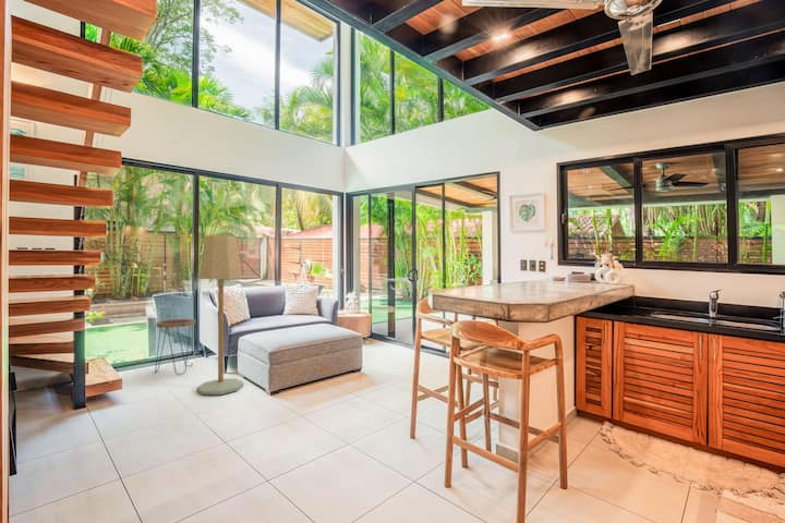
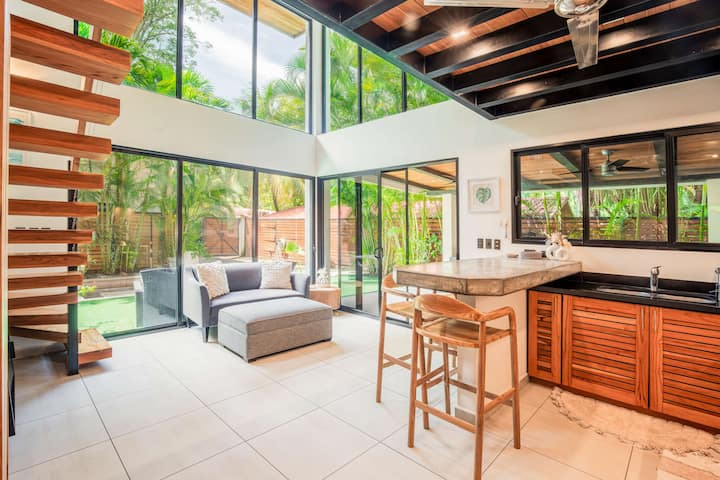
- floor lamp [196,234,244,396]
- side table [154,318,196,376]
